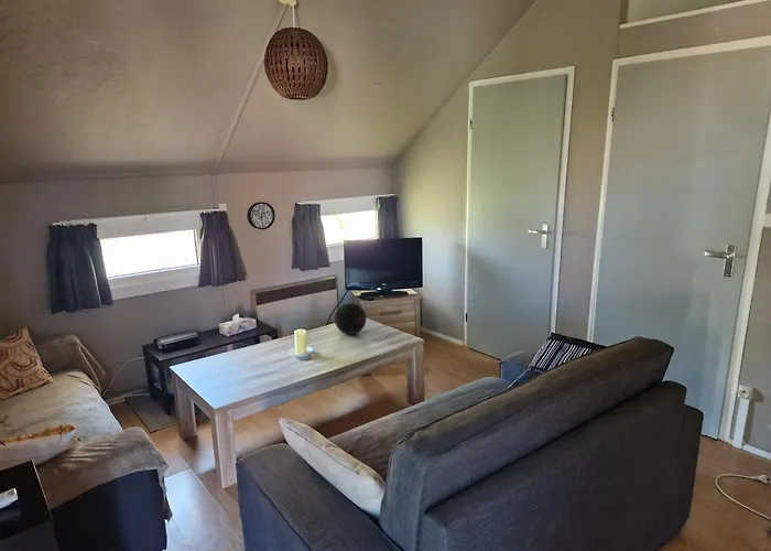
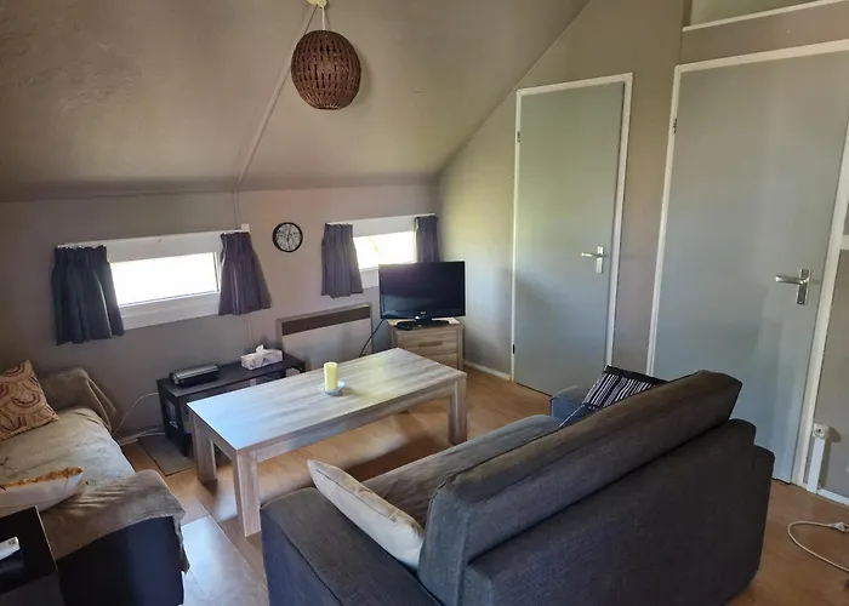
- decorative orb [334,302,368,336]
